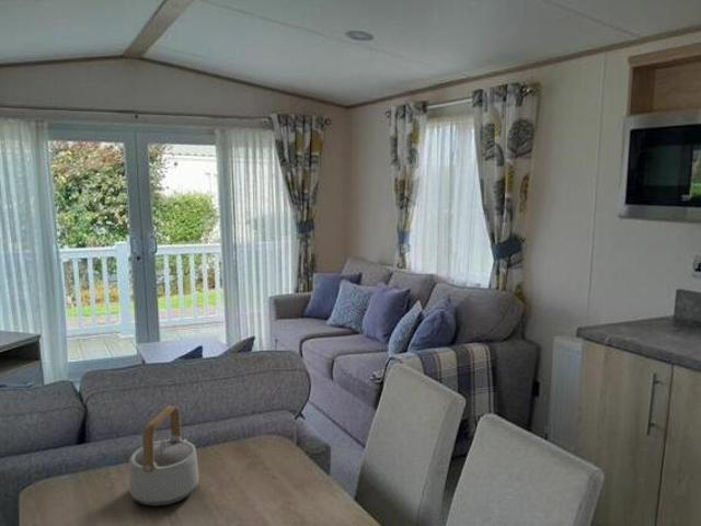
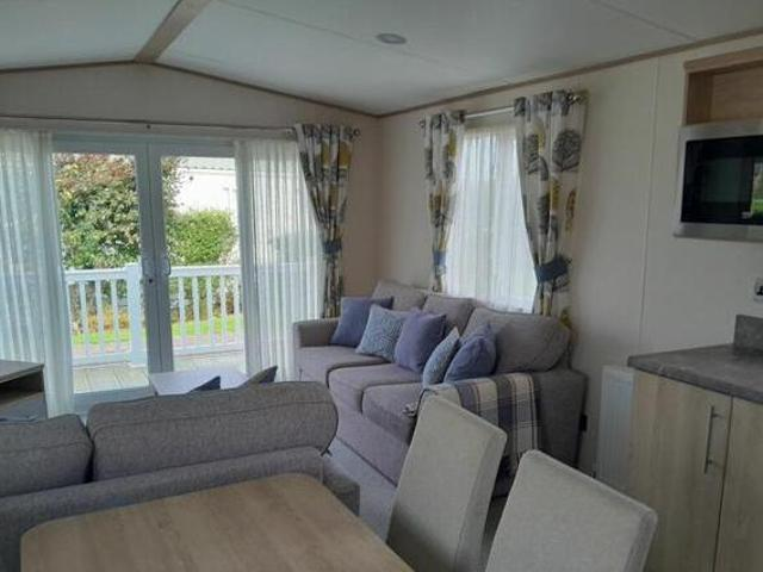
- teapot [128,405,200,507]
